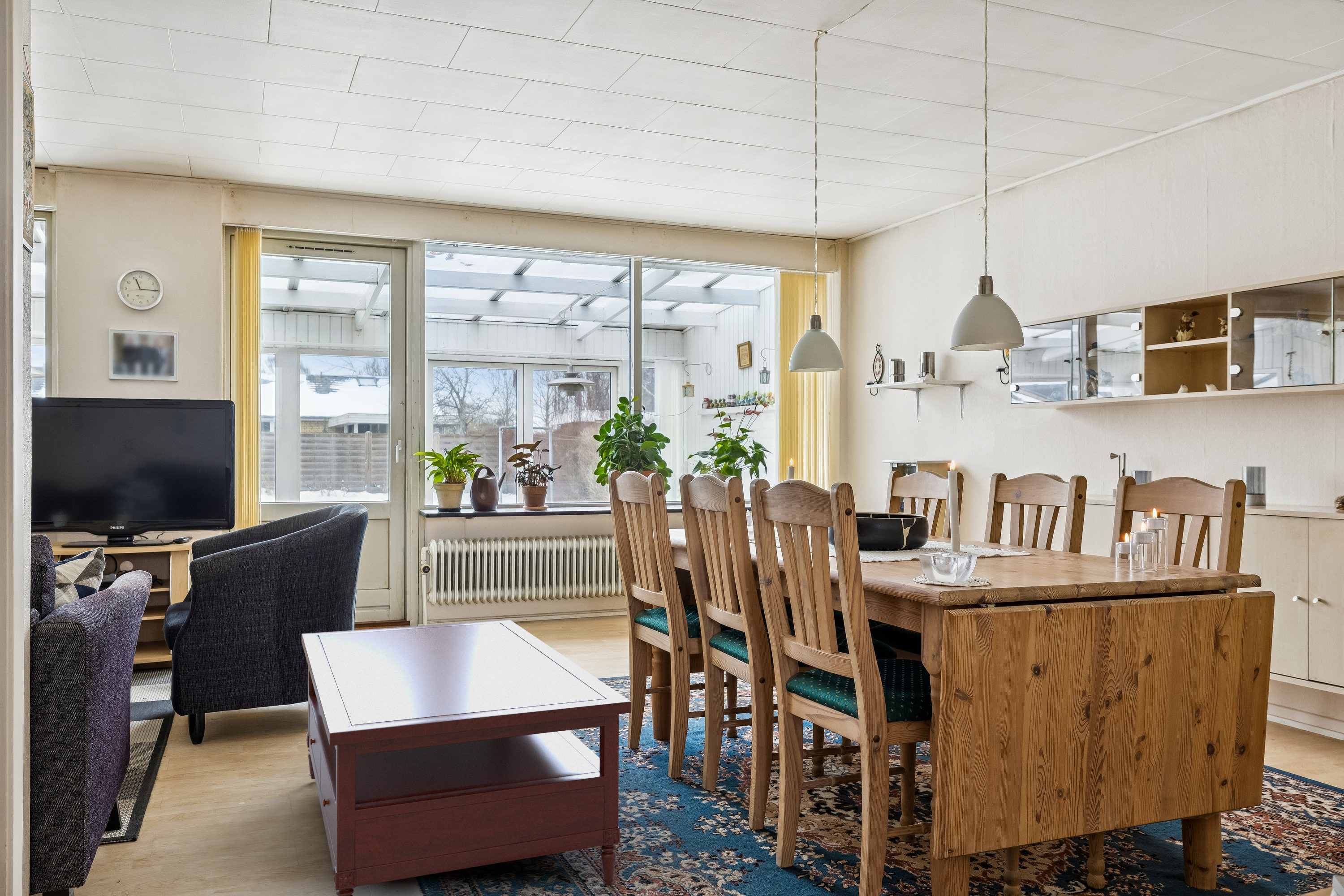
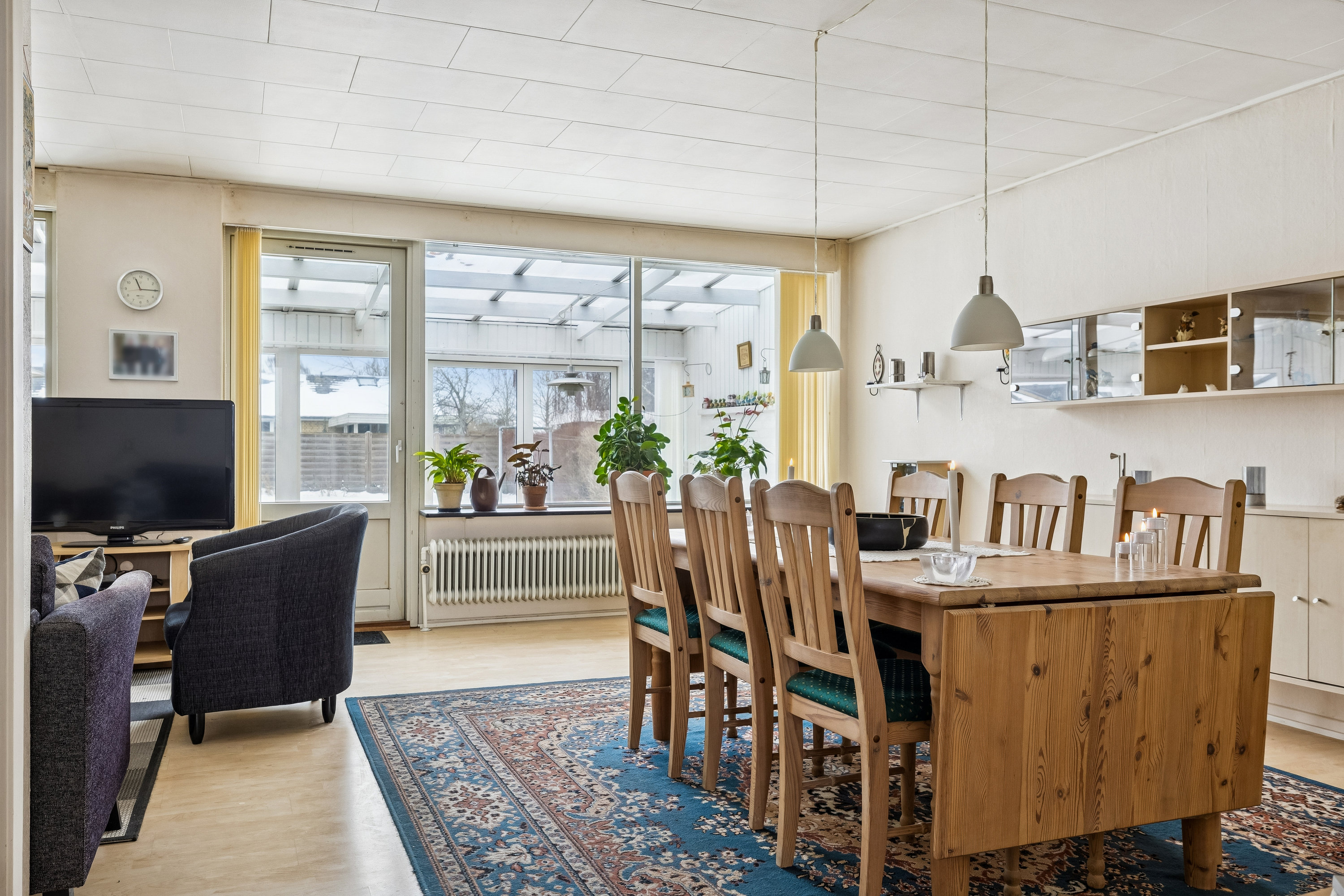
- coffee table [301,619,632,896]
